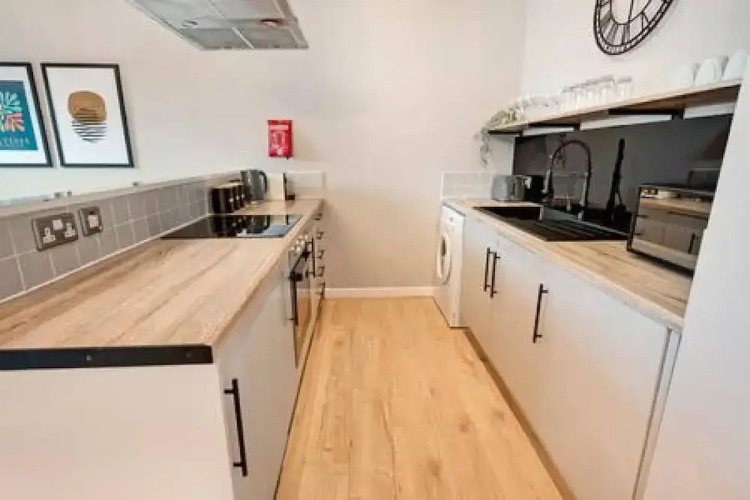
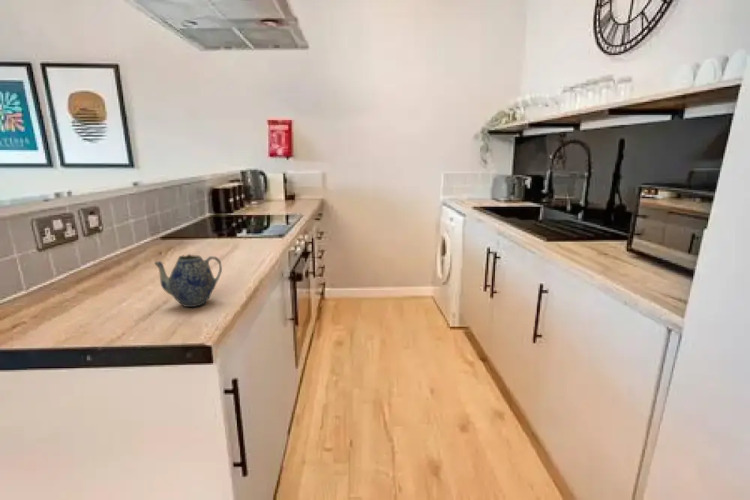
+ teapot [152,253,223,308]
